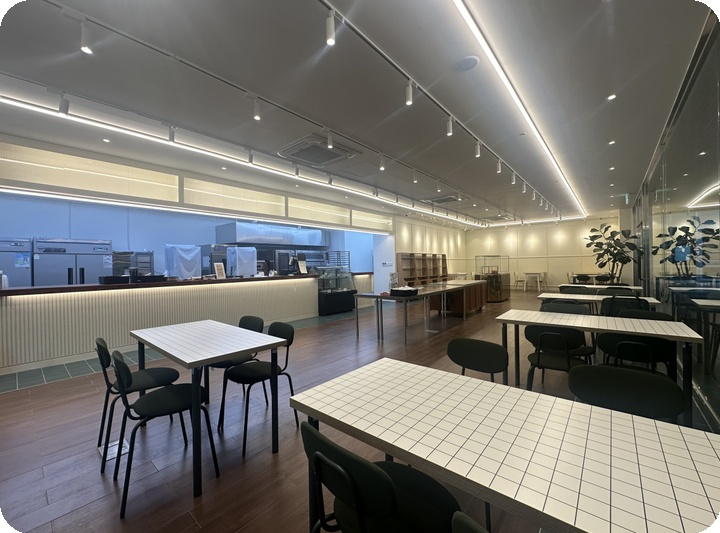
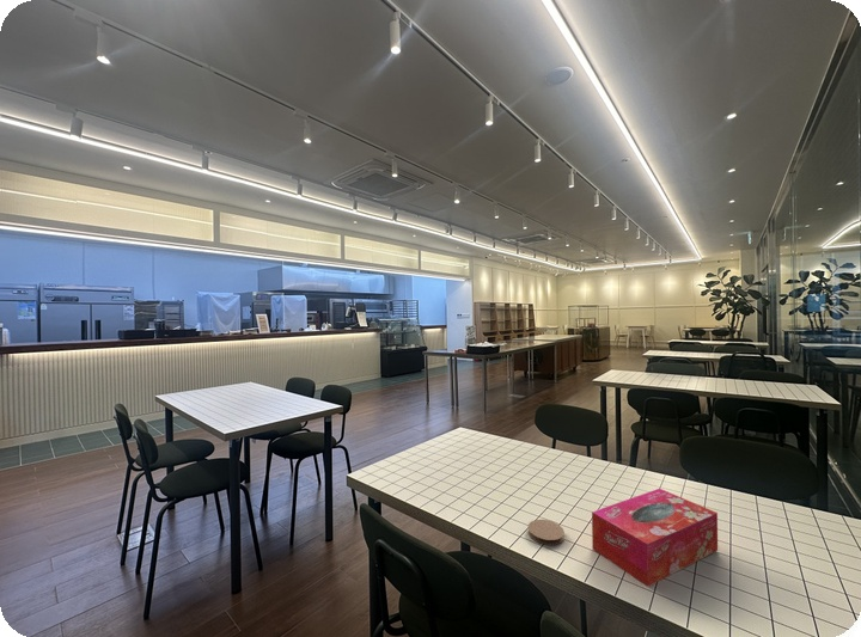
+ coaster [526,519,566,546]
+ tissue box [591,488,719,588]
